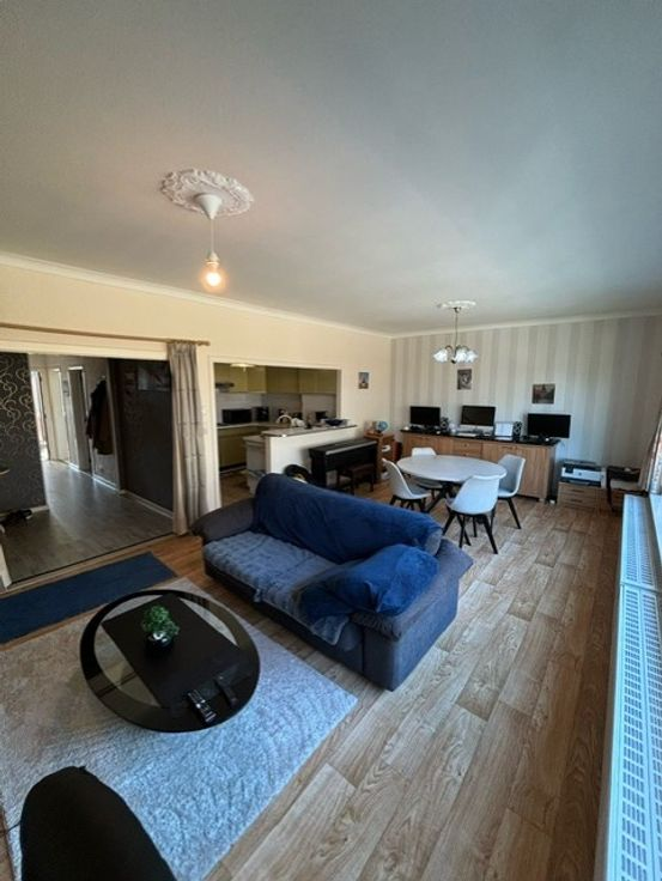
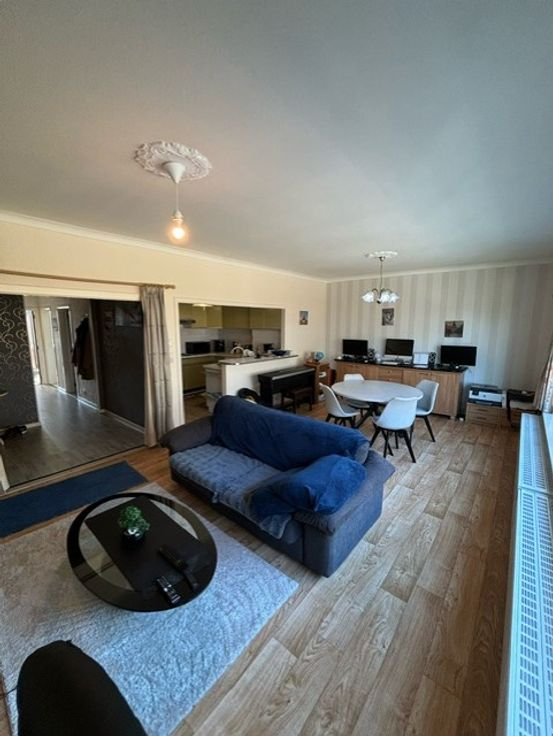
+ remote control [157,543,190,572]
